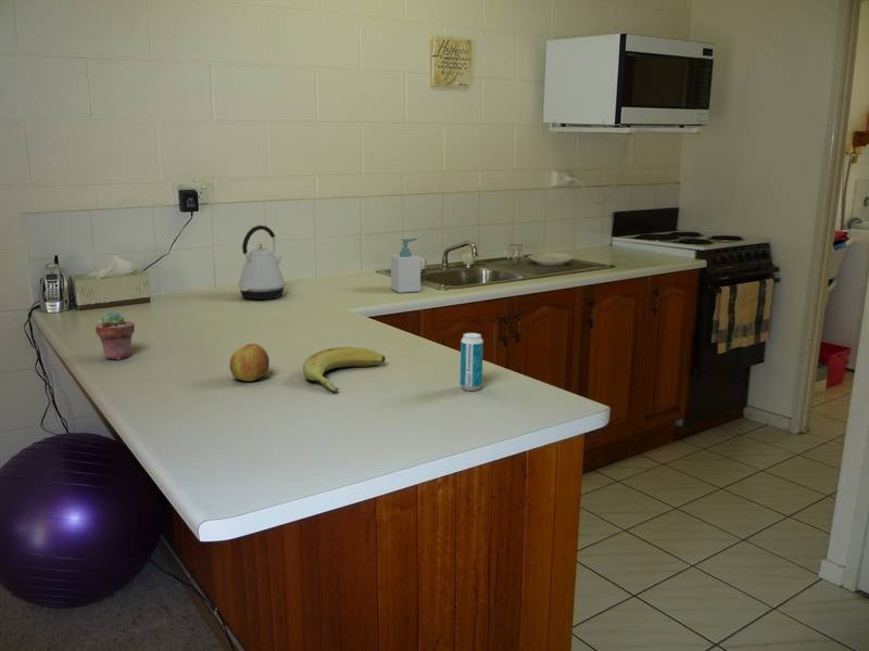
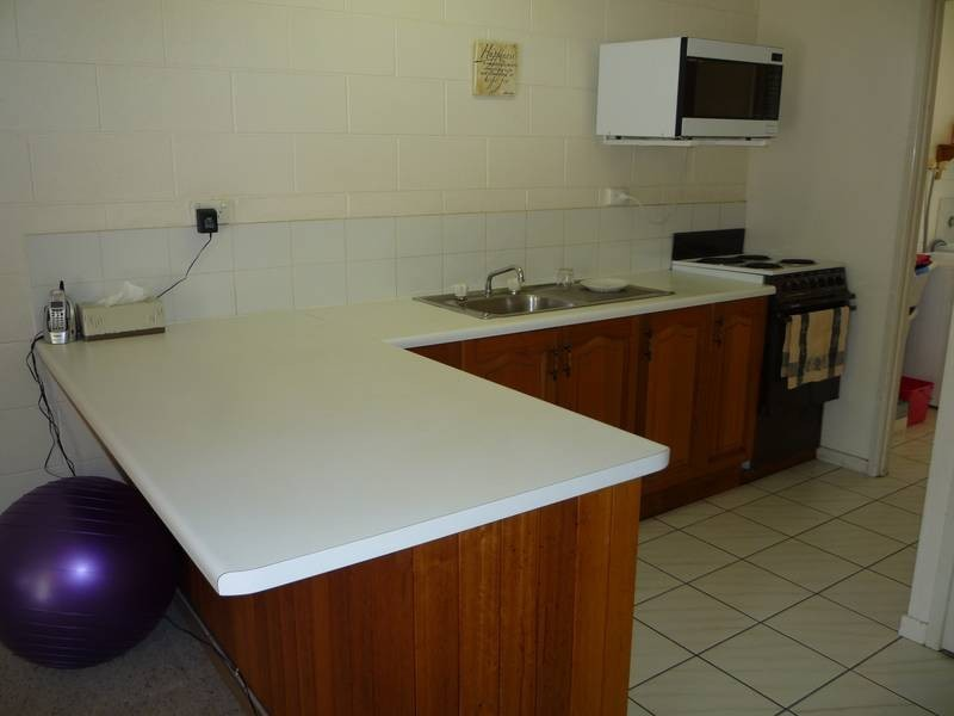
- kettle [238,225,286,301]
- beverage can [459,332,484,392]
- banana [302,346,387,393]
- soap bottle [390,238,421,294]
- potted succulent [95,309,136,361]
- apple [229,343,270,382]
